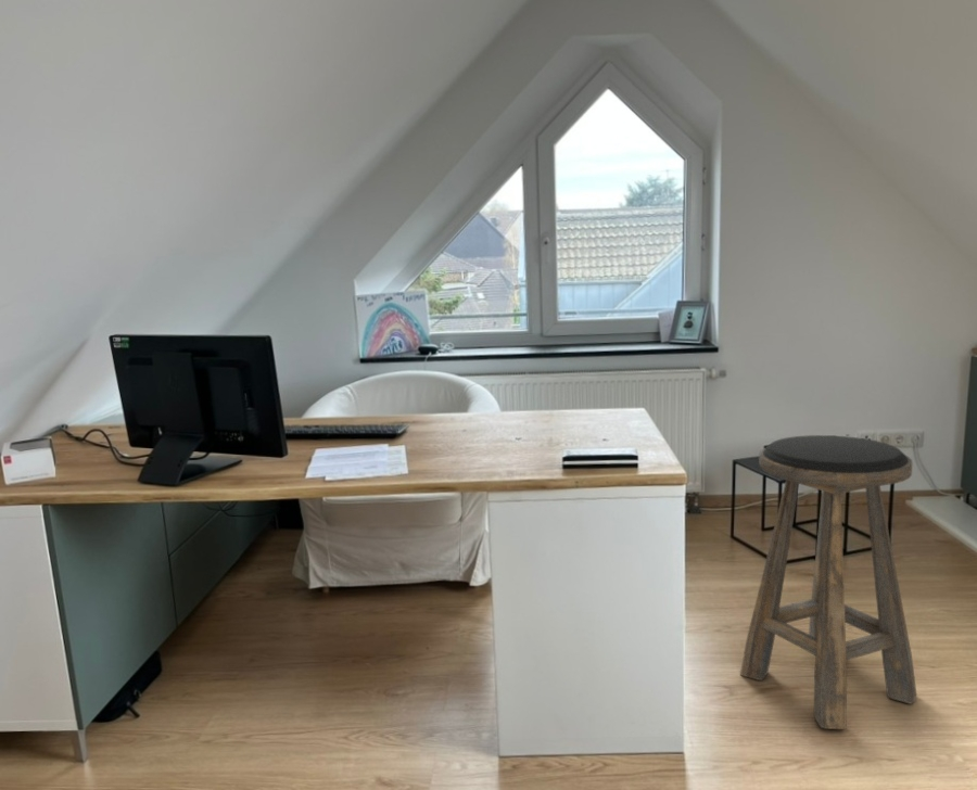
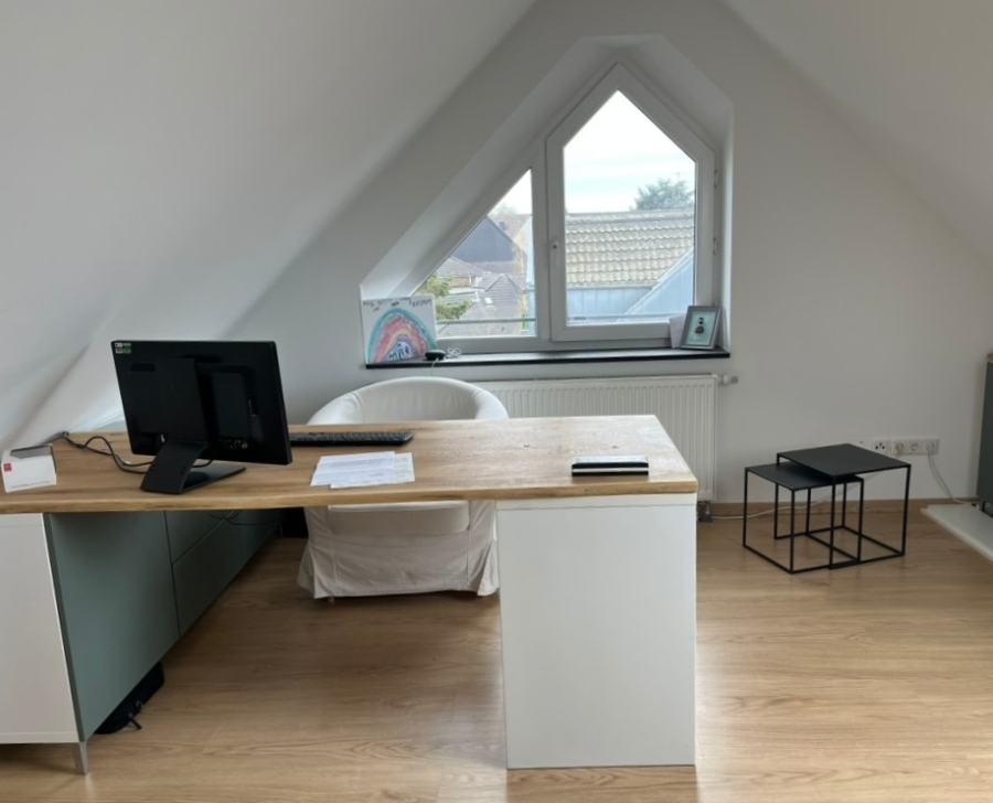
- stool [739,434,917,730]
